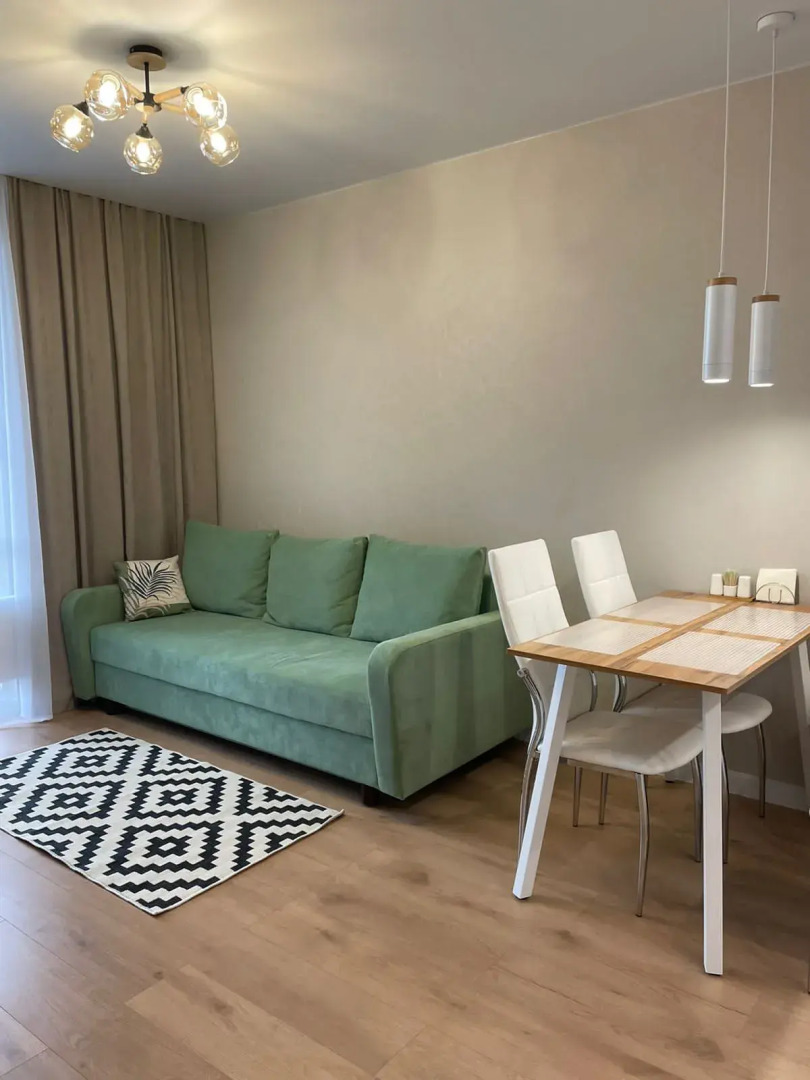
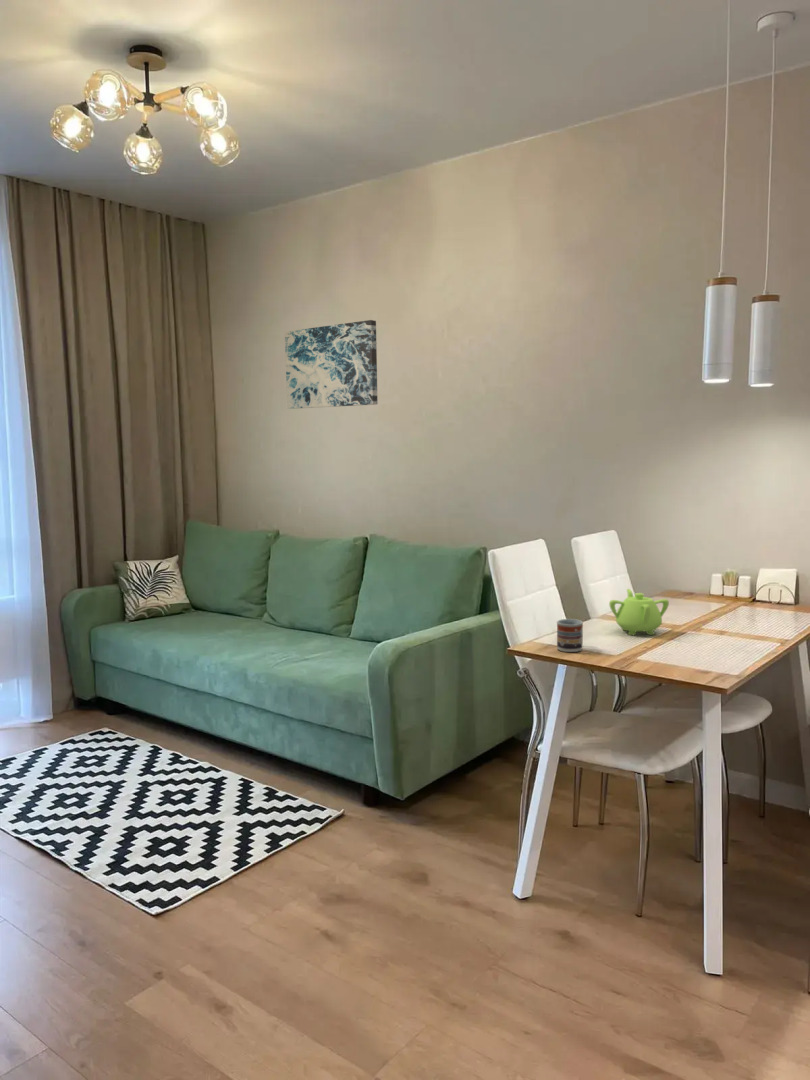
+ cup [556,618,584,653]
+ teapot [608,588,670,636]
+ wall art [284,319,379,410]
